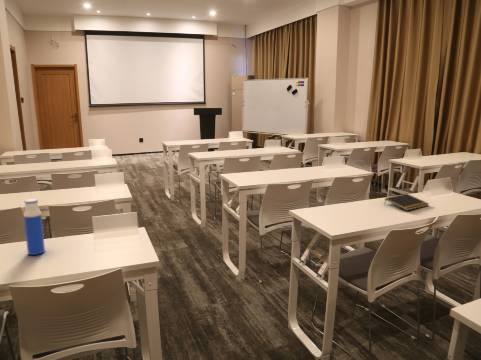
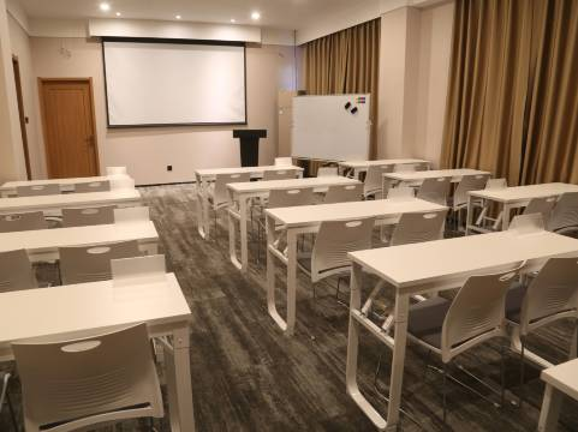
- notepad [383,193,430,212]
- water bottle [23,198,46,256]
